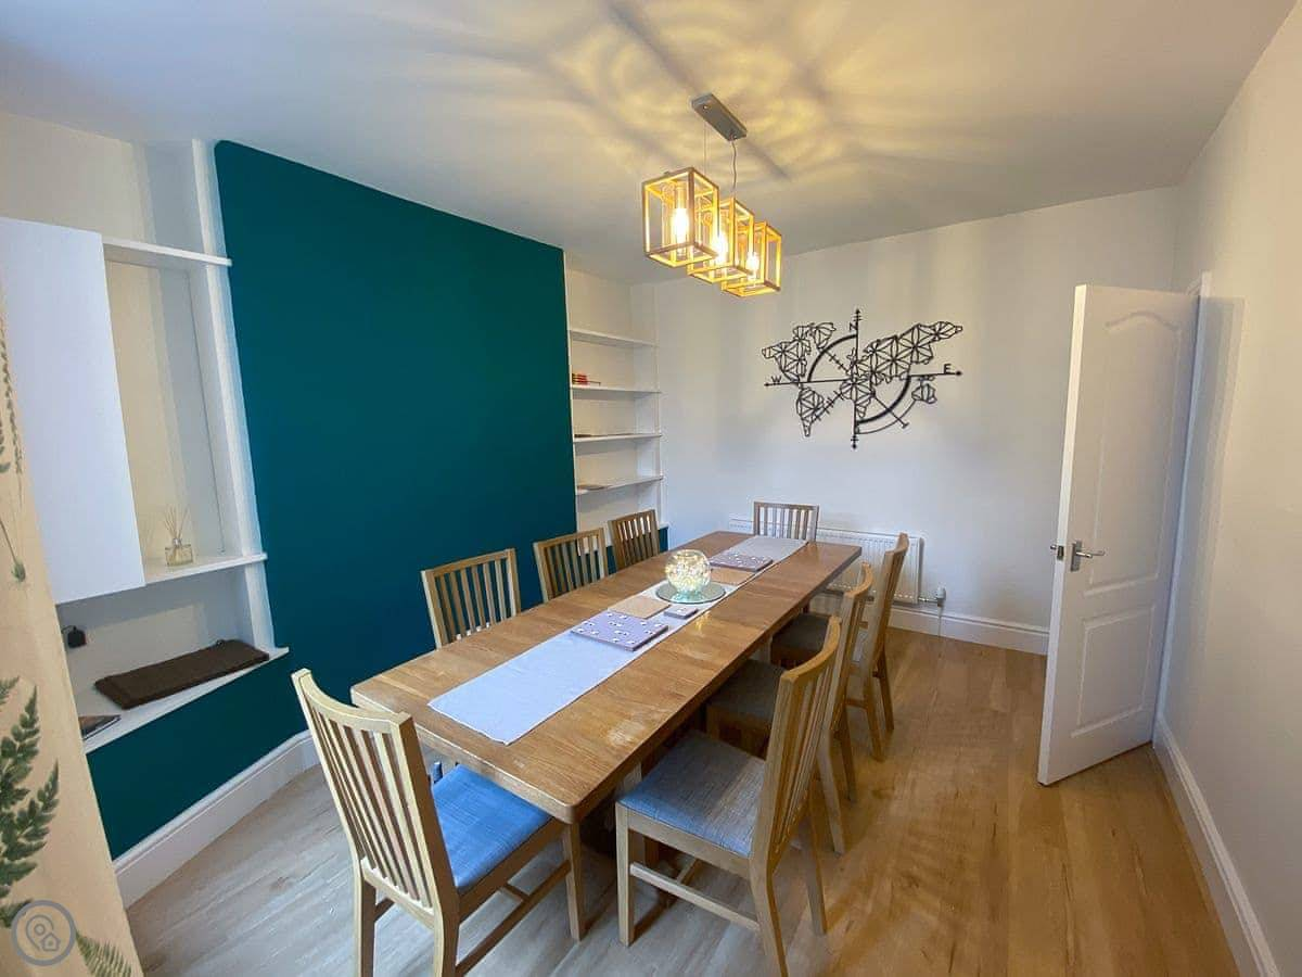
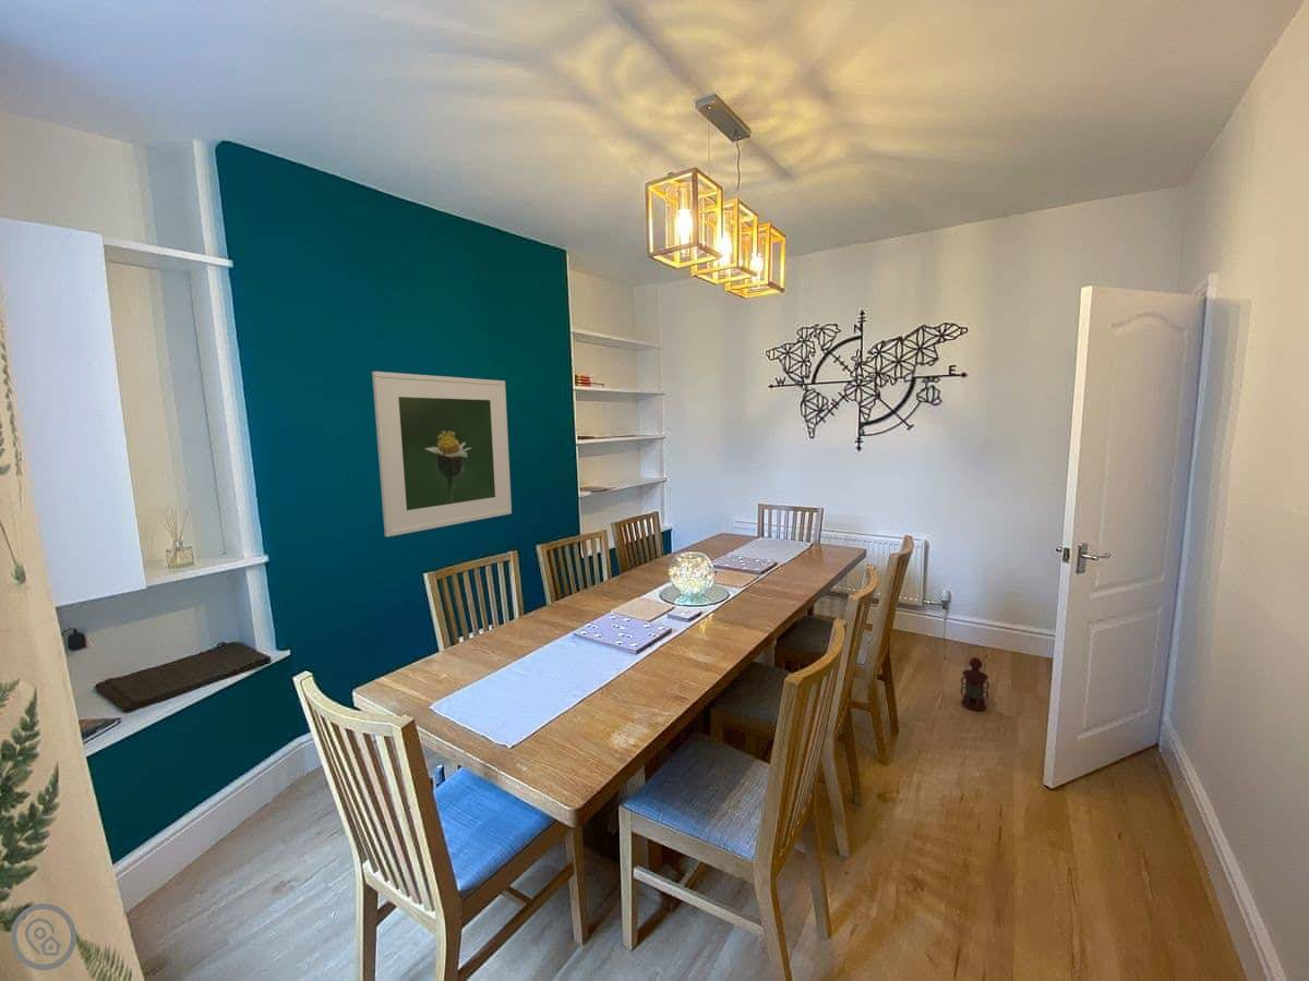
+ lantern [959,645,990,712]
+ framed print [371,371,513,538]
